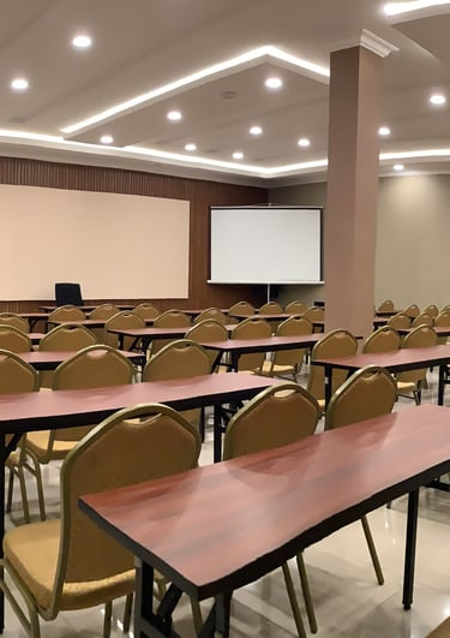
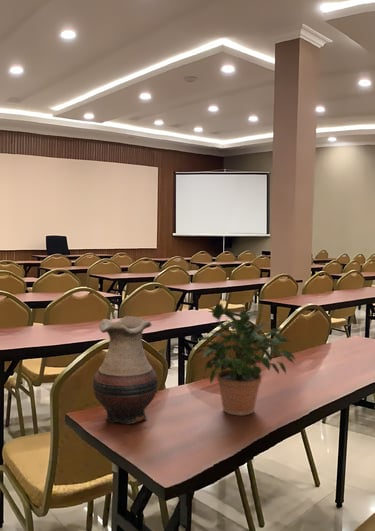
+ vase [92,315,159,426]
+ potted plant [195,303,297,416]
